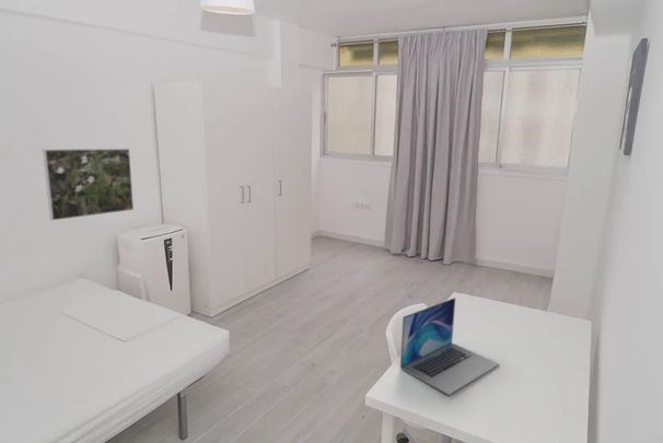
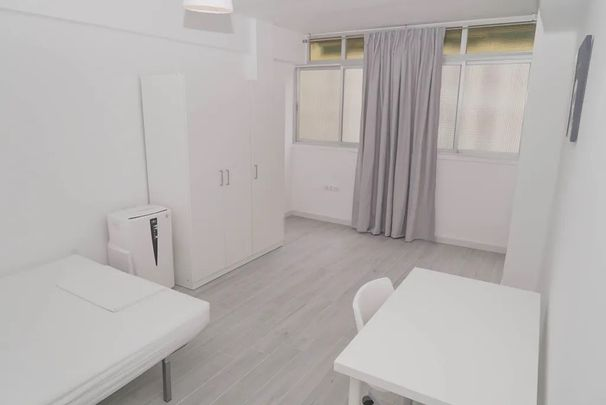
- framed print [42,148,135,222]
- laptop [399,296,500,396]
